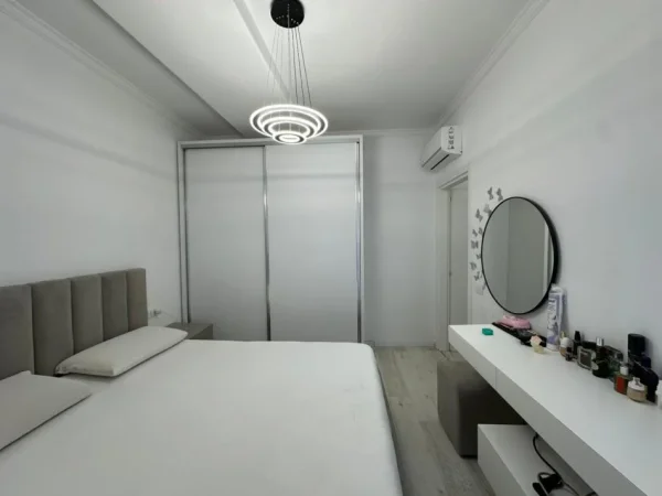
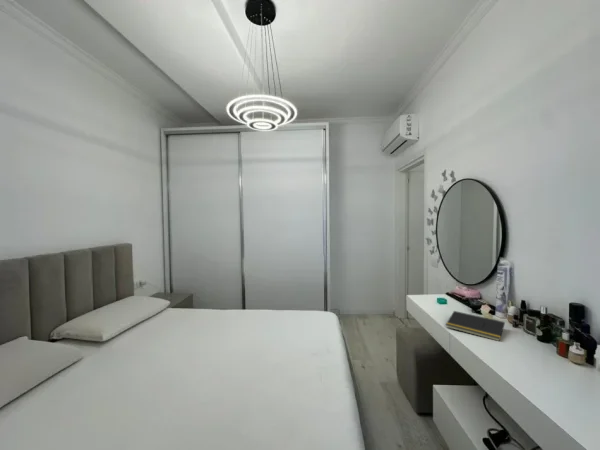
+ notepad [445,310,506,342]
